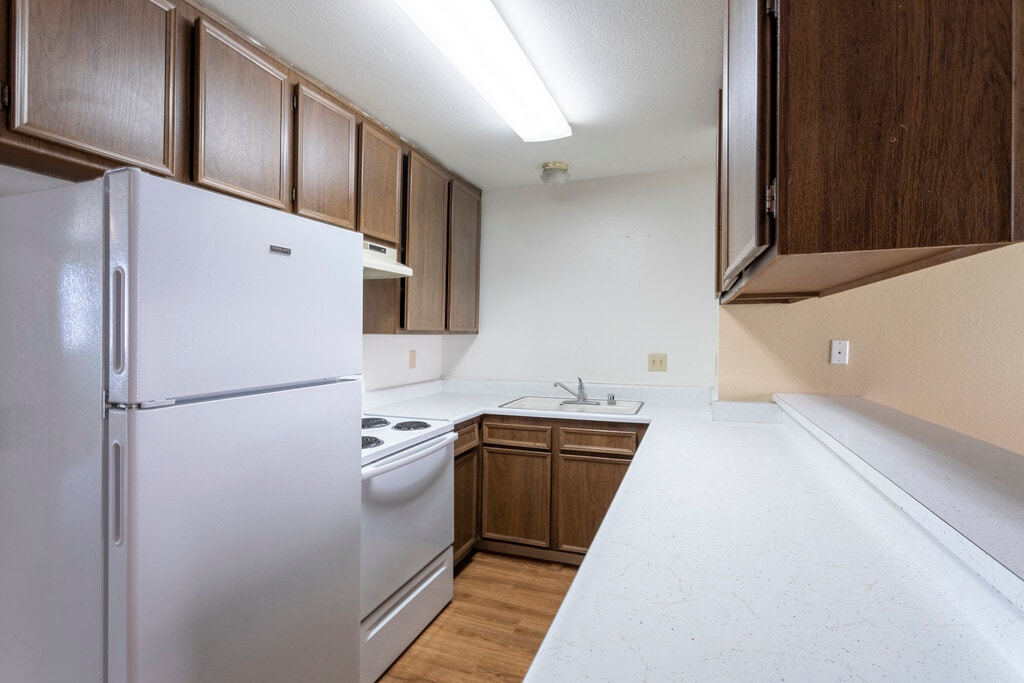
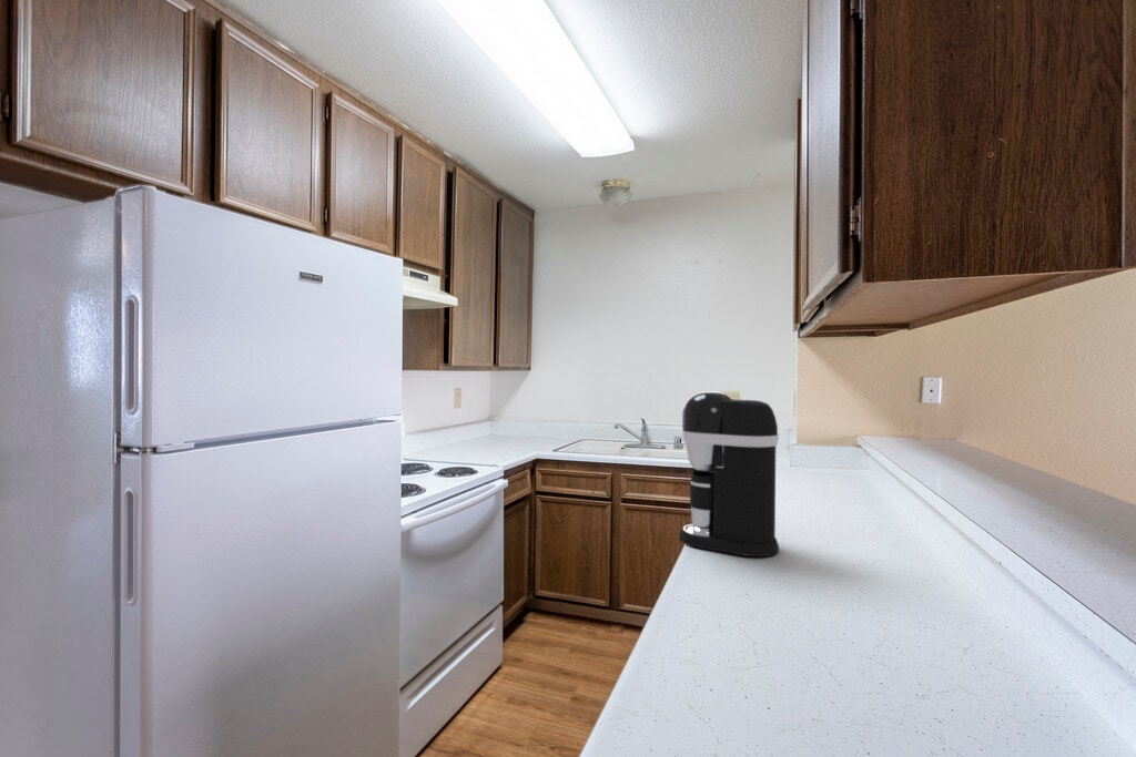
+ coffee maker [678,390,780,557]
